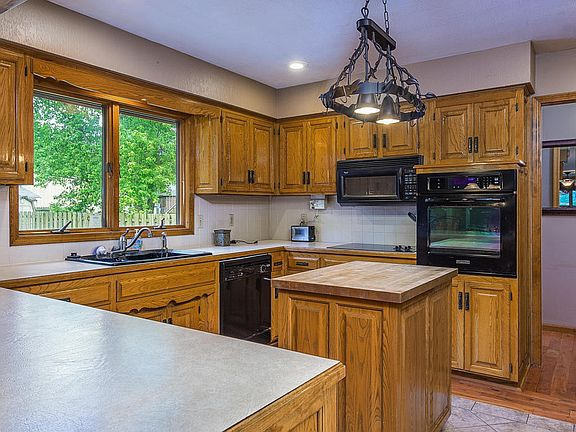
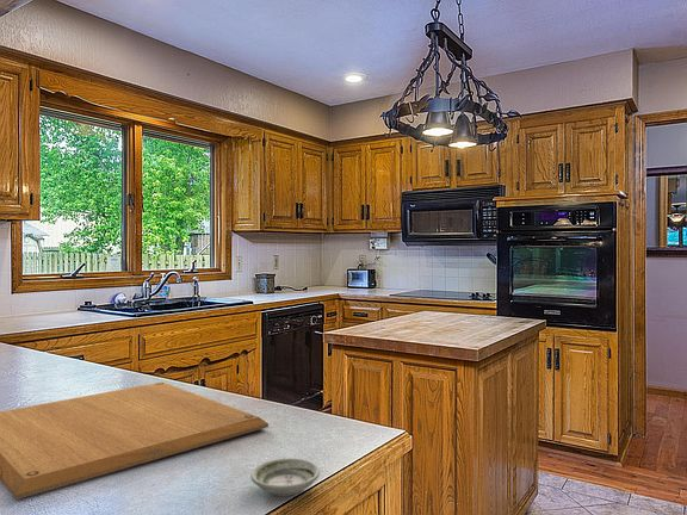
+ chopping board [0,381,270,501]
+ saucer [249,457,321,497]
